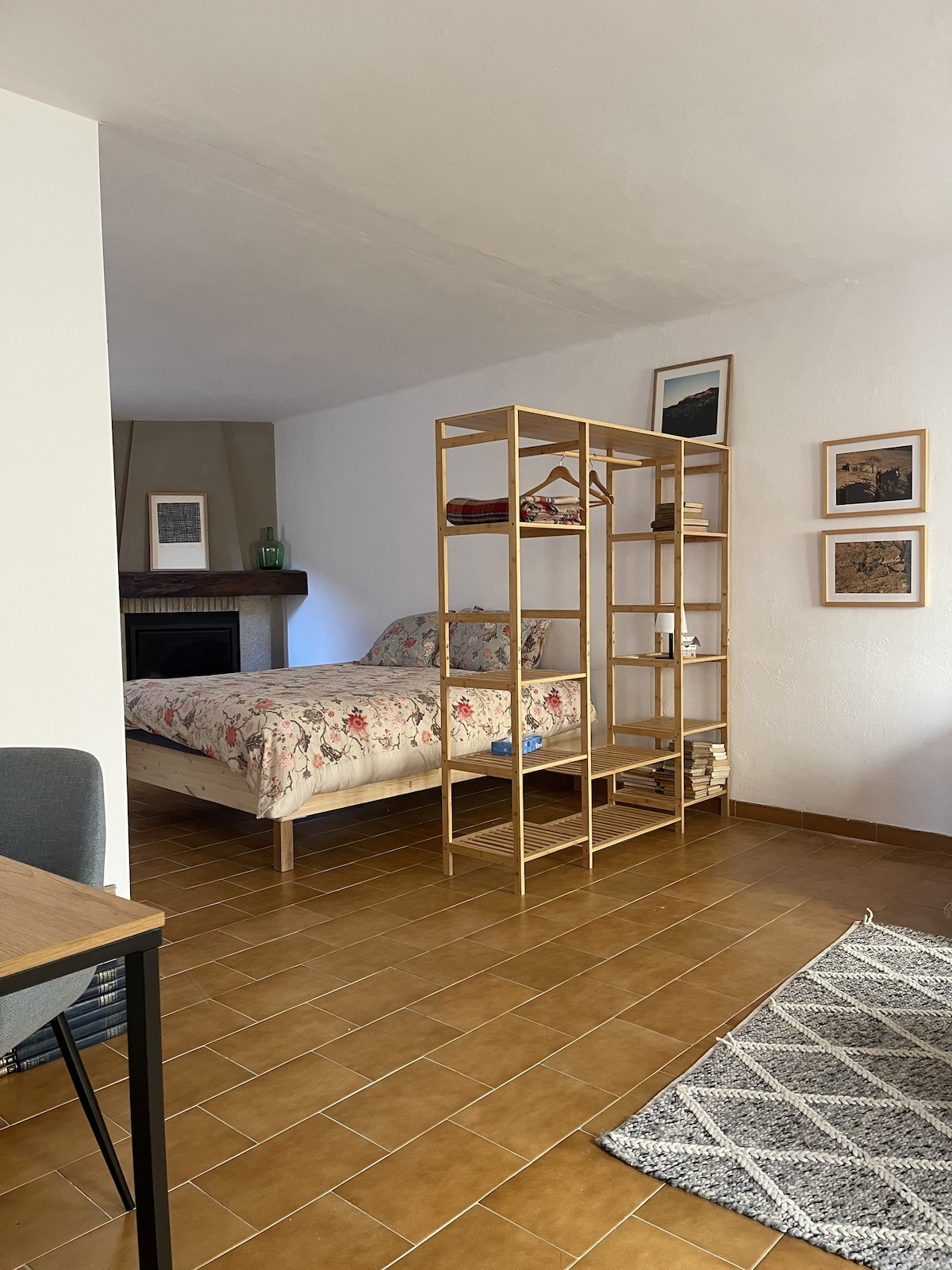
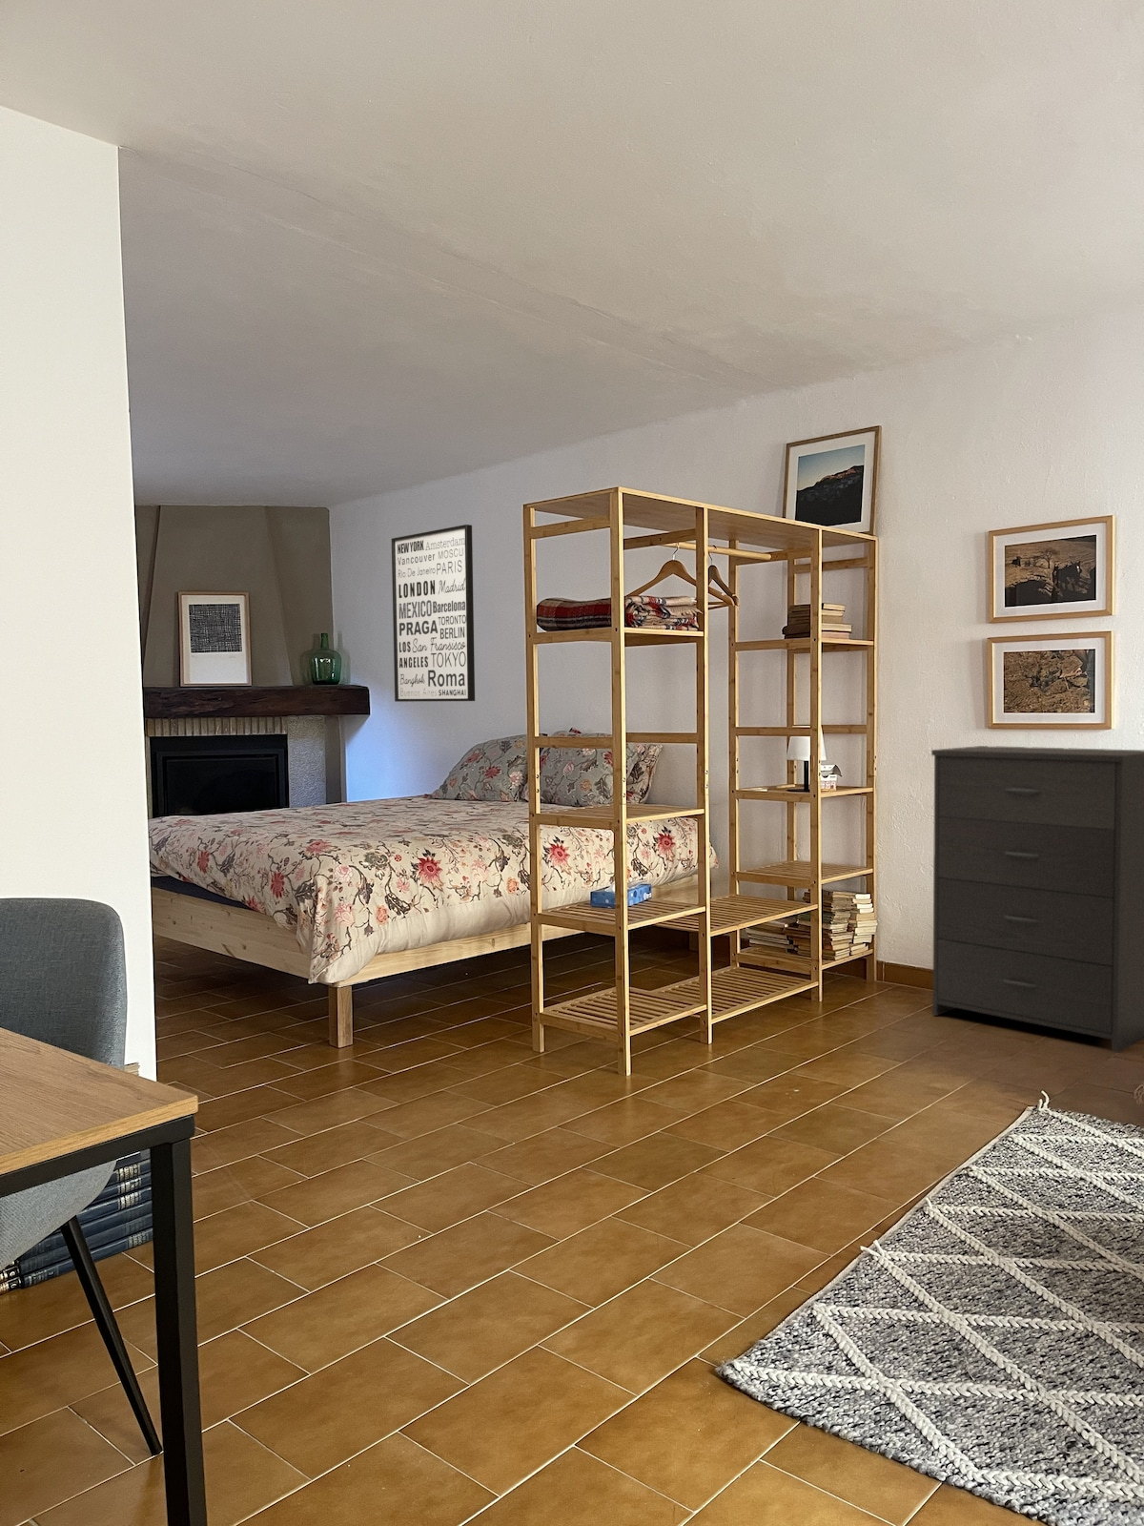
+ wall art [391,524,476,703]
+ dresser [930,745,1144,1054]
